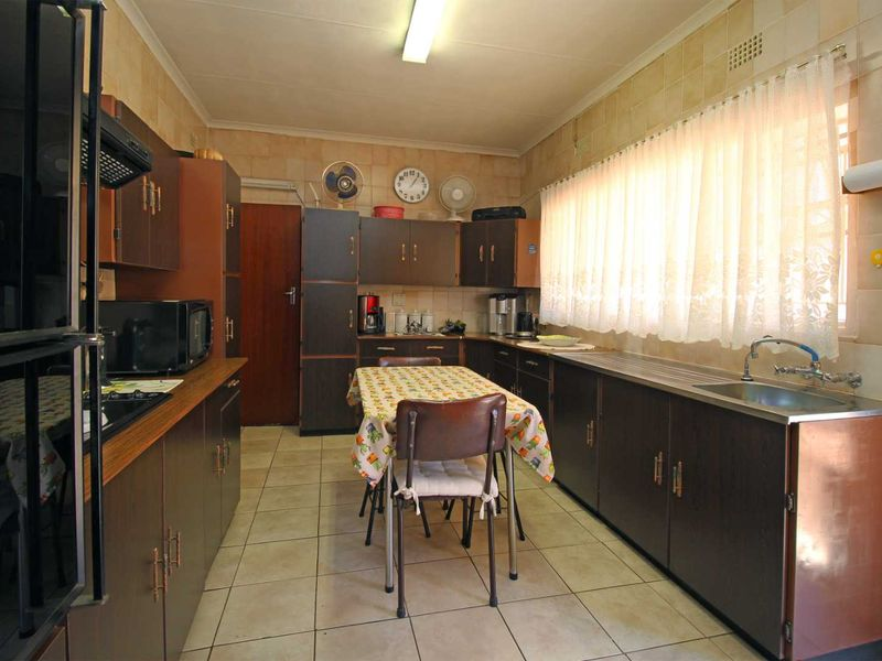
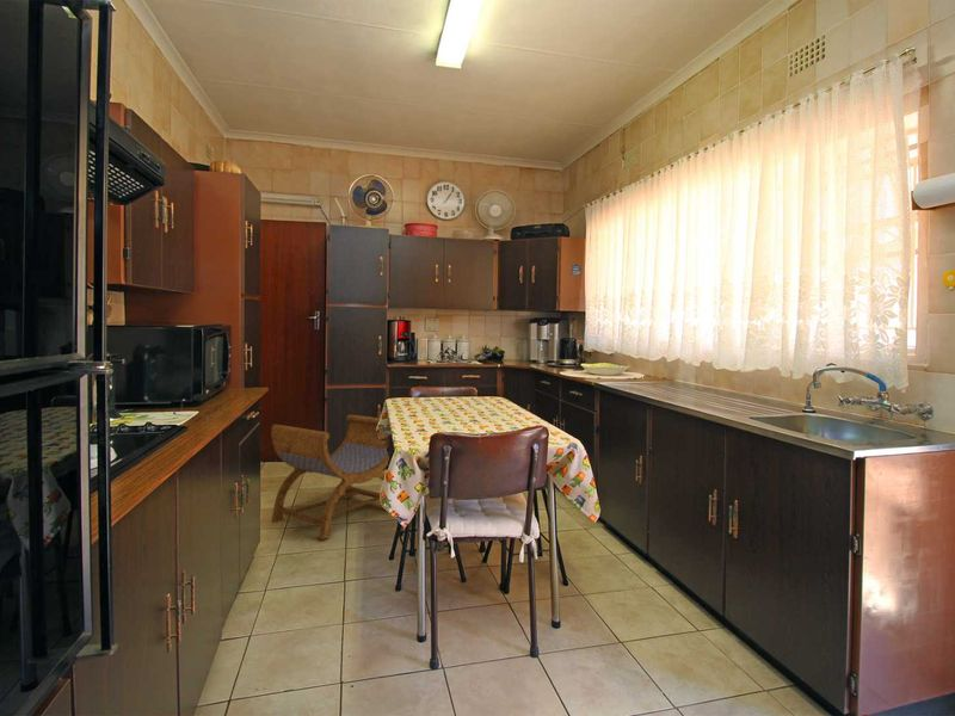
+ stool [270,413,390,541]
